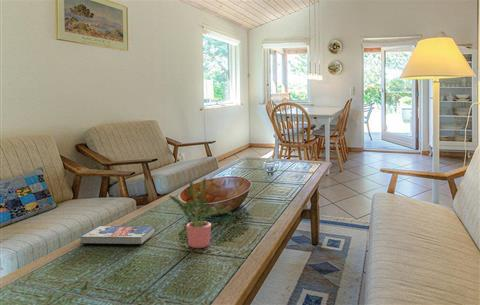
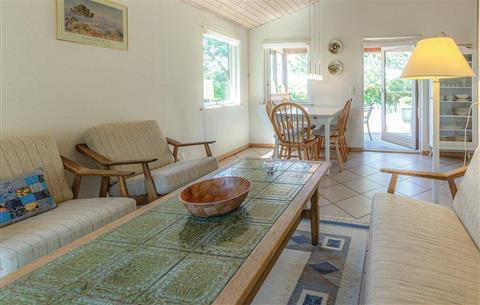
- book [79,225,157,245]
- potted plant [168,177,233,249]
